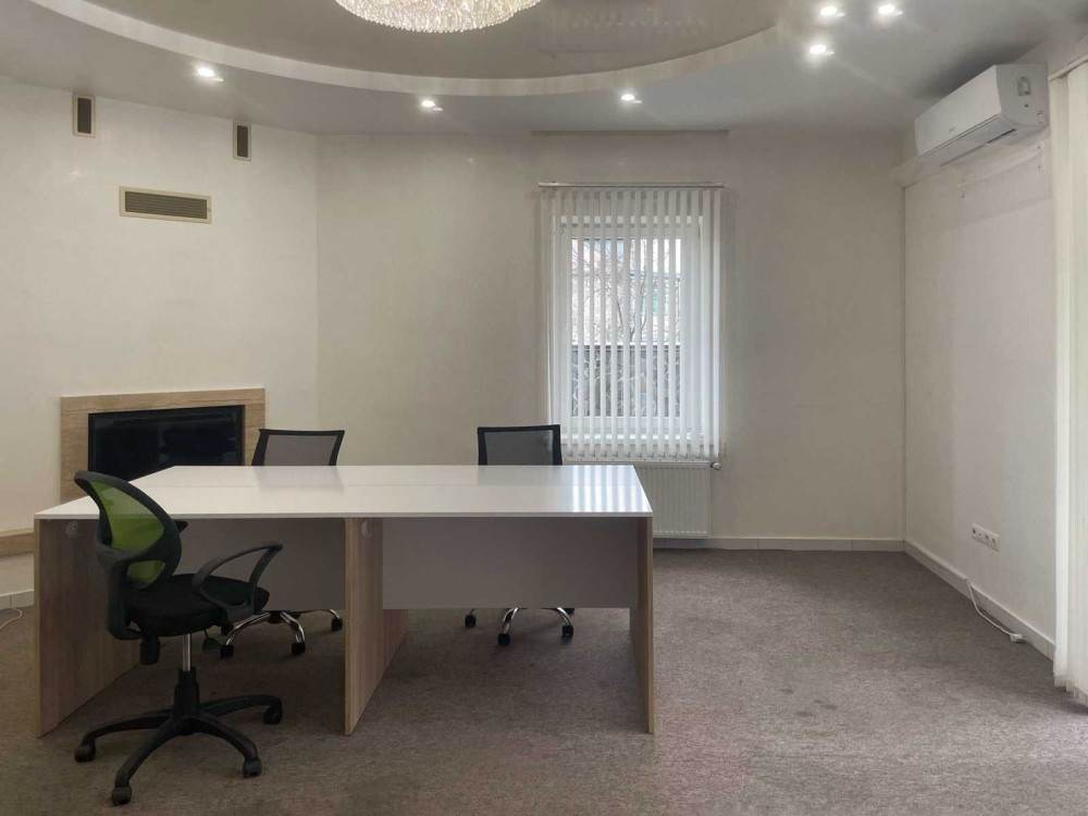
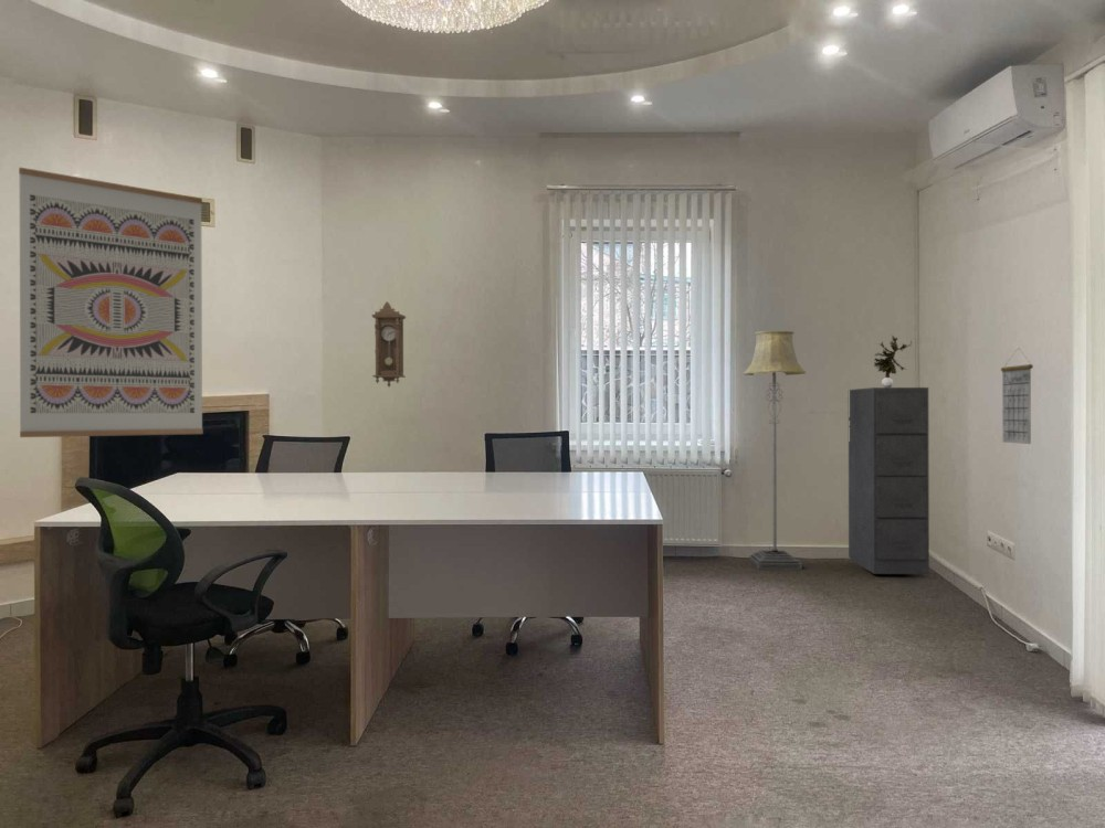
+ calendar [1000,347,1034,445]
+ potted plant [873,335,914,388]
+ wall art [18,167,204,438]
+ filing cabinet [848,386,930,575]
+ floor lamp [743,330,807,571]
+ pendulum clock [370,300,407,389]
